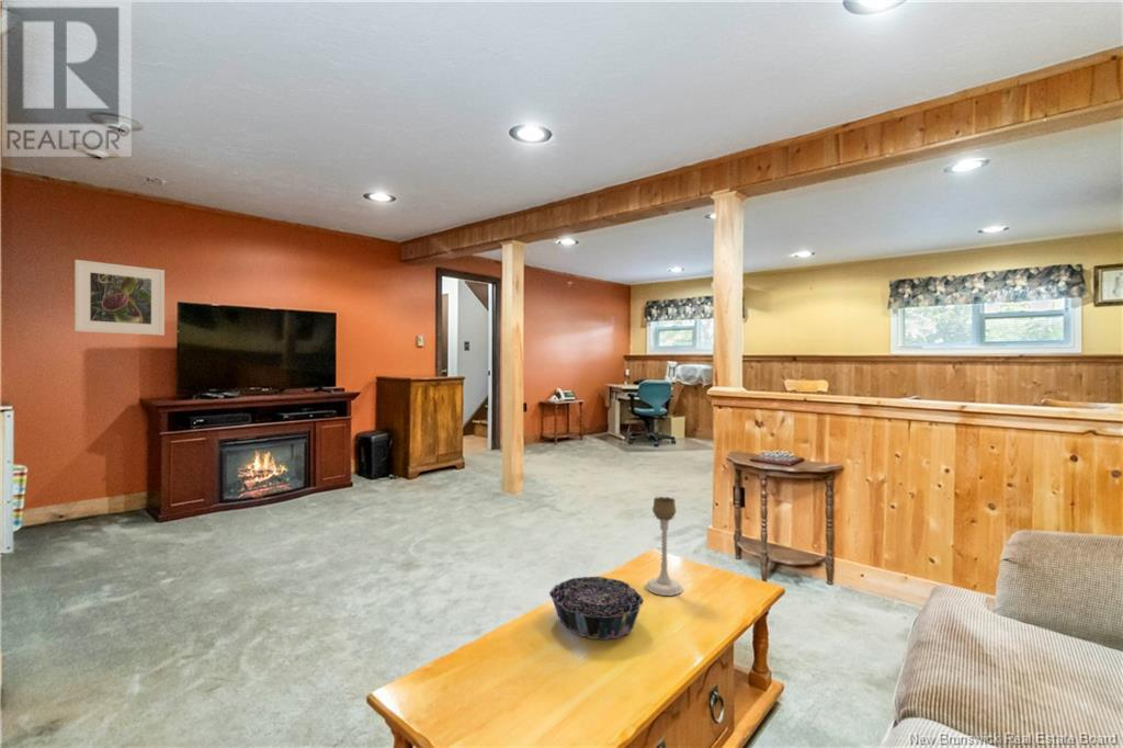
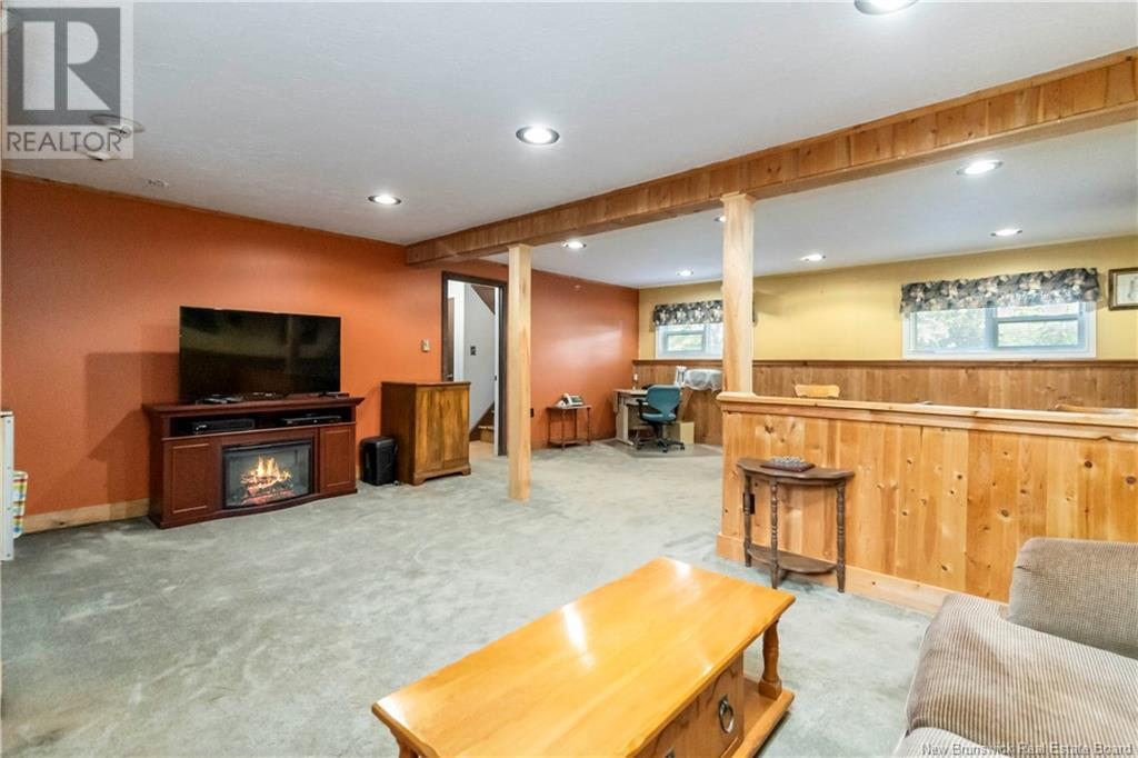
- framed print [73,259,166,337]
- candle holder [645,496,684,597]
- decorative bowl [548,576,645,642]
